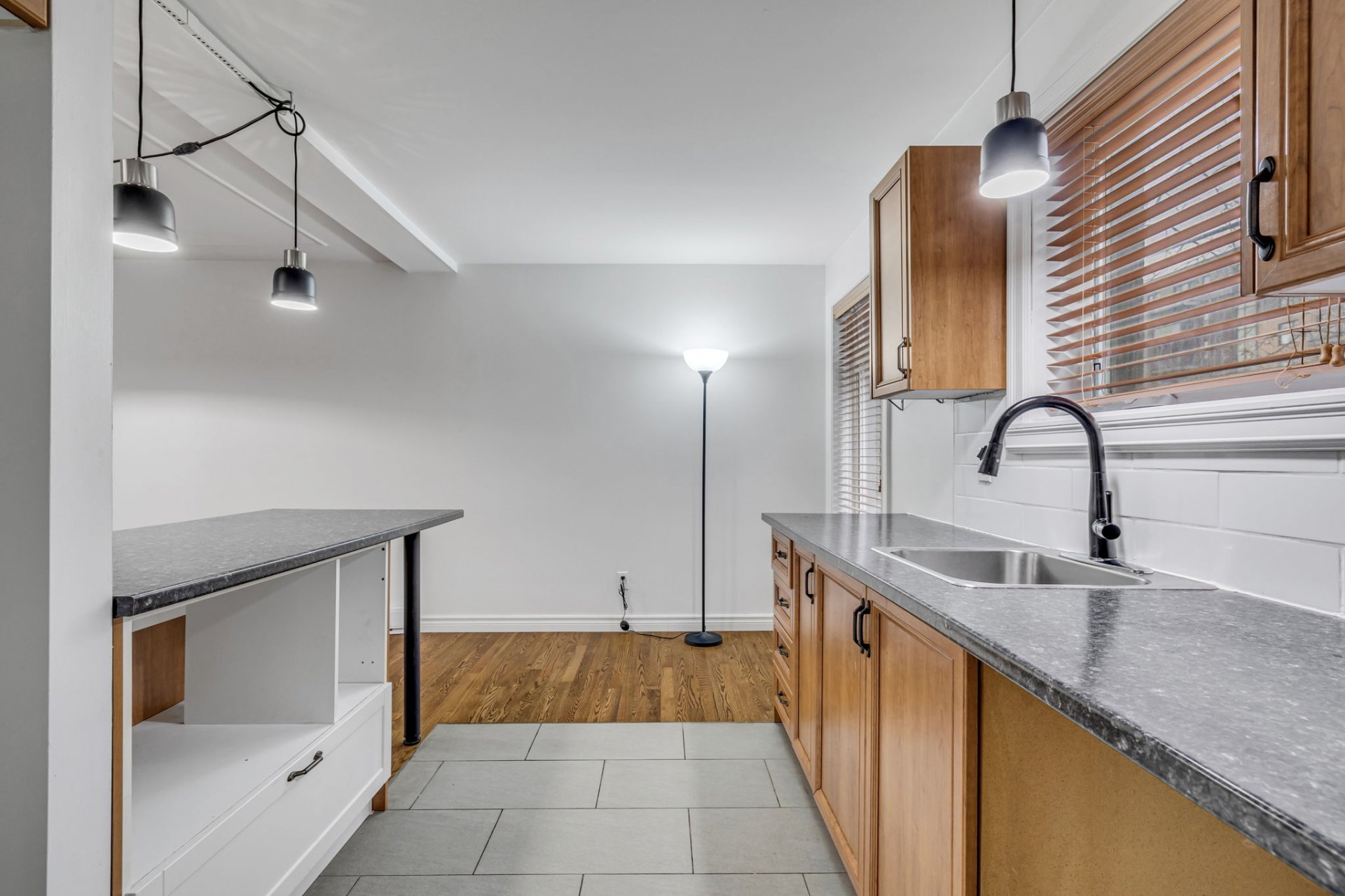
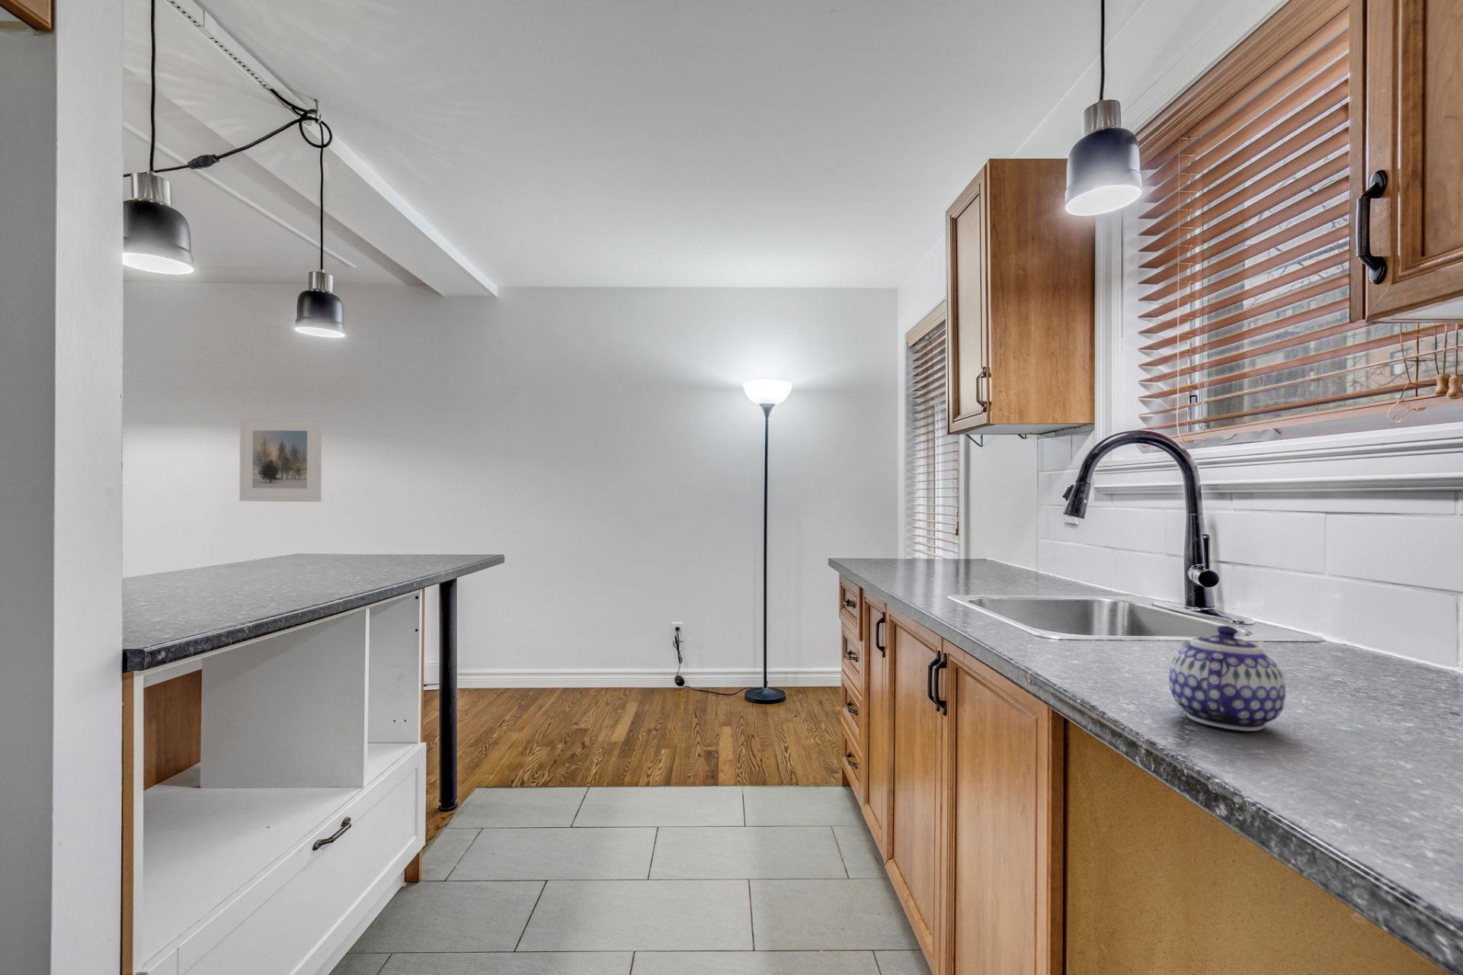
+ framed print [238,416,322,503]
+ teapot [1168,625,1286,732]
